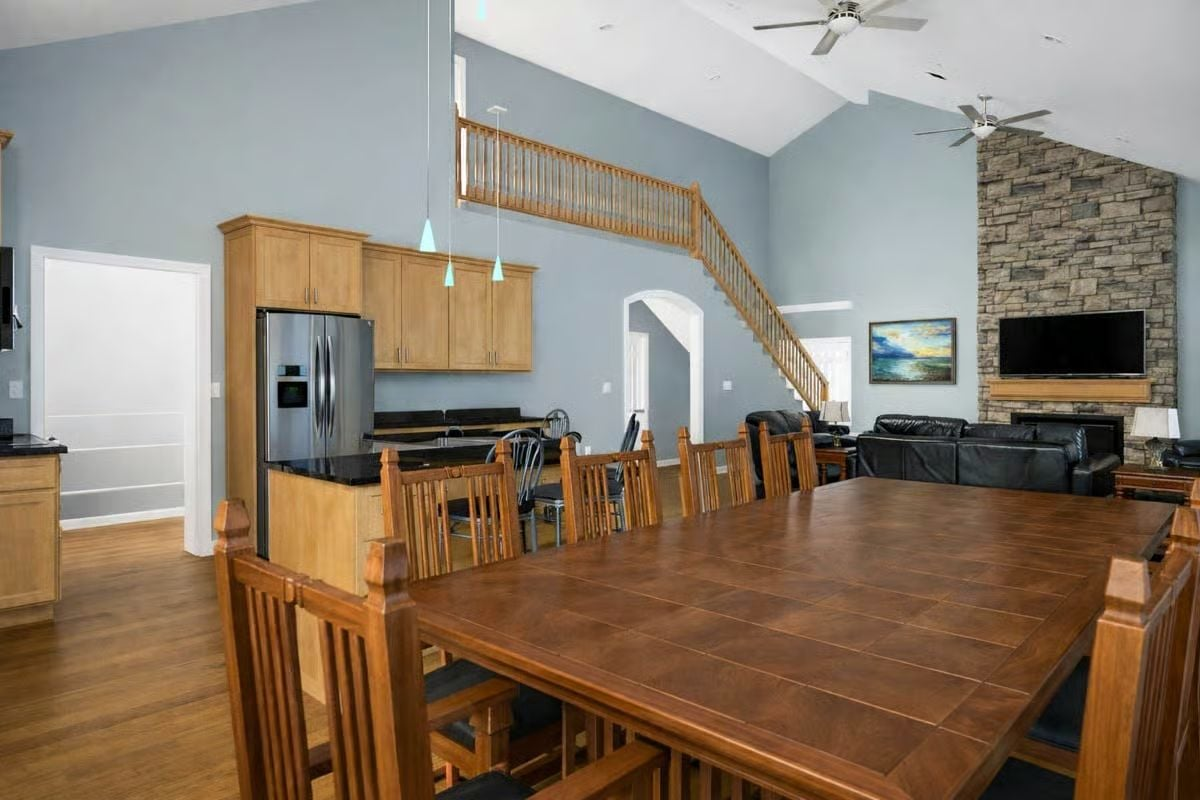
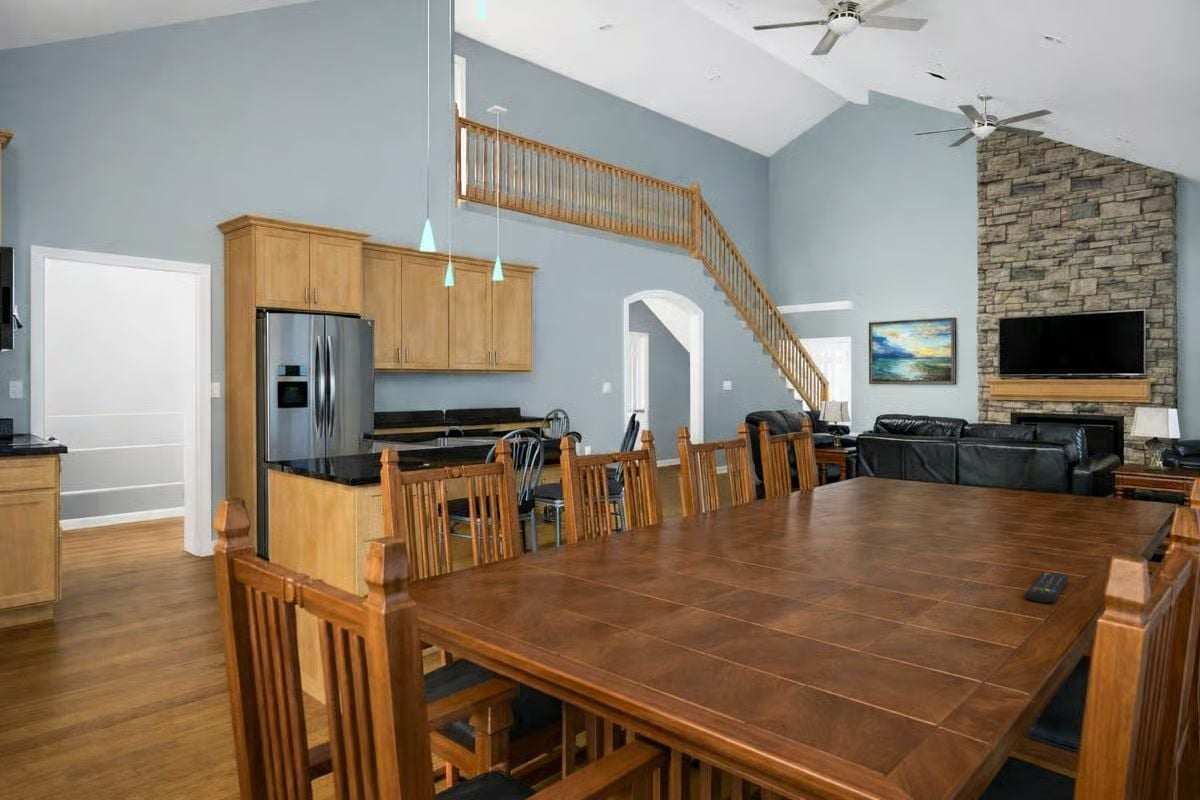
+ remote control [1024,571,1070,604]
